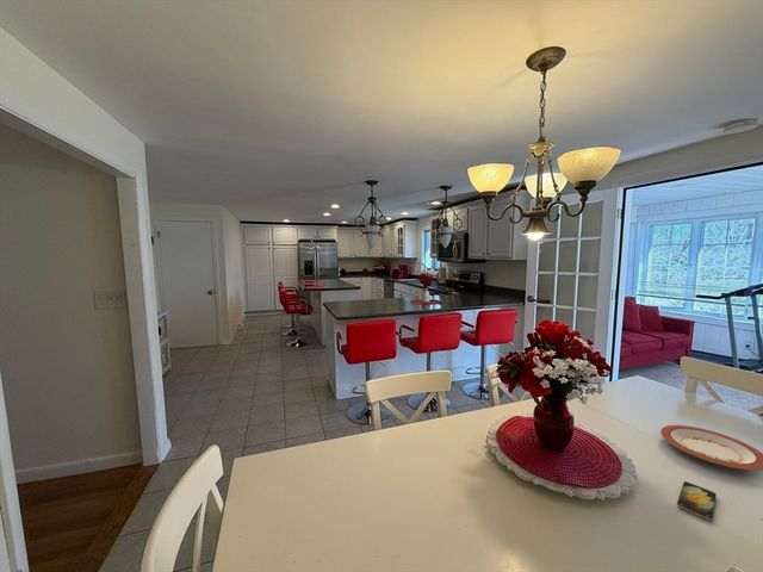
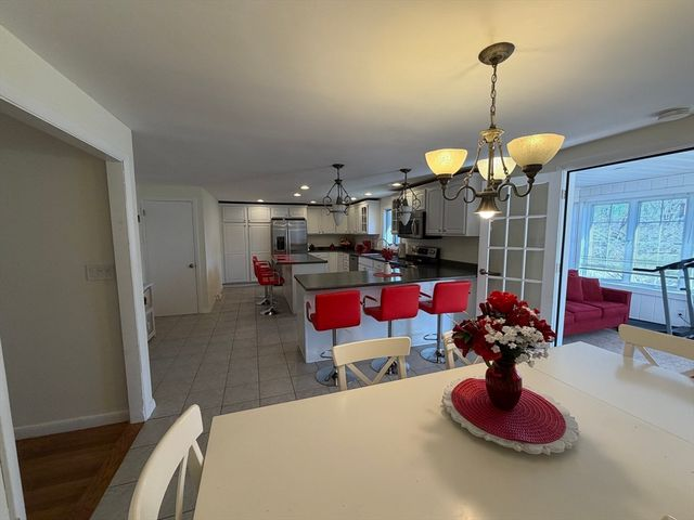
- smartphone [676,480,718,522]
- plate [659,424,763,472]
